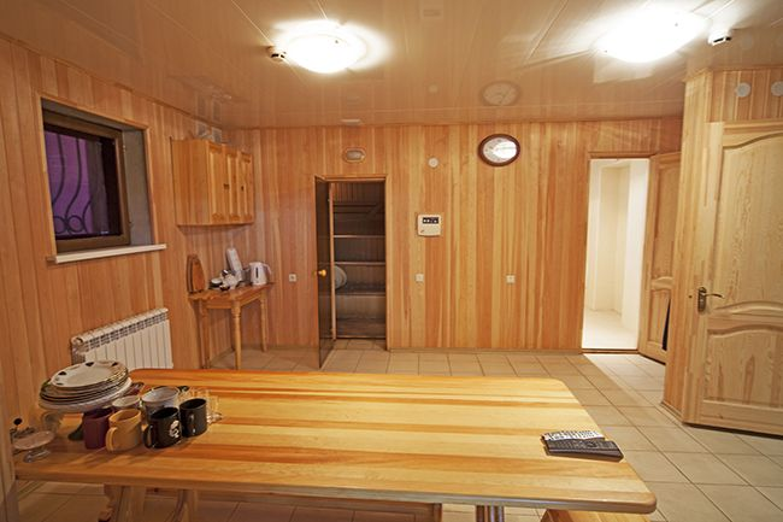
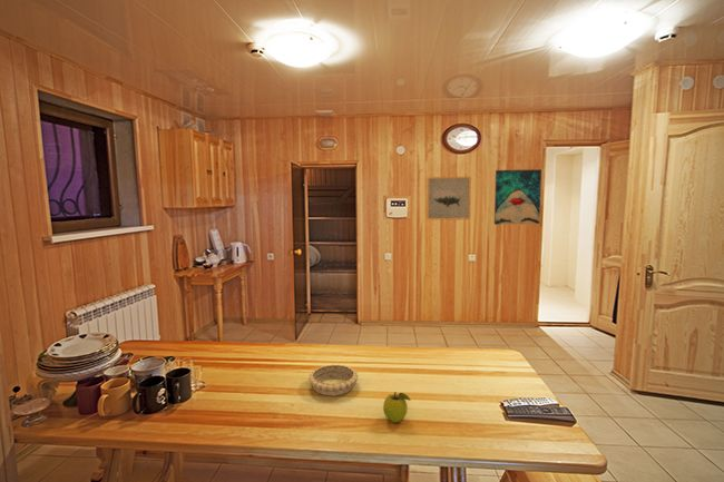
+ wall art [493,168,542,226]
+ fruit [382,391,412,424]
+ wall art [425,176,472,220]
+ decorative bowl [307,364,359,396]
